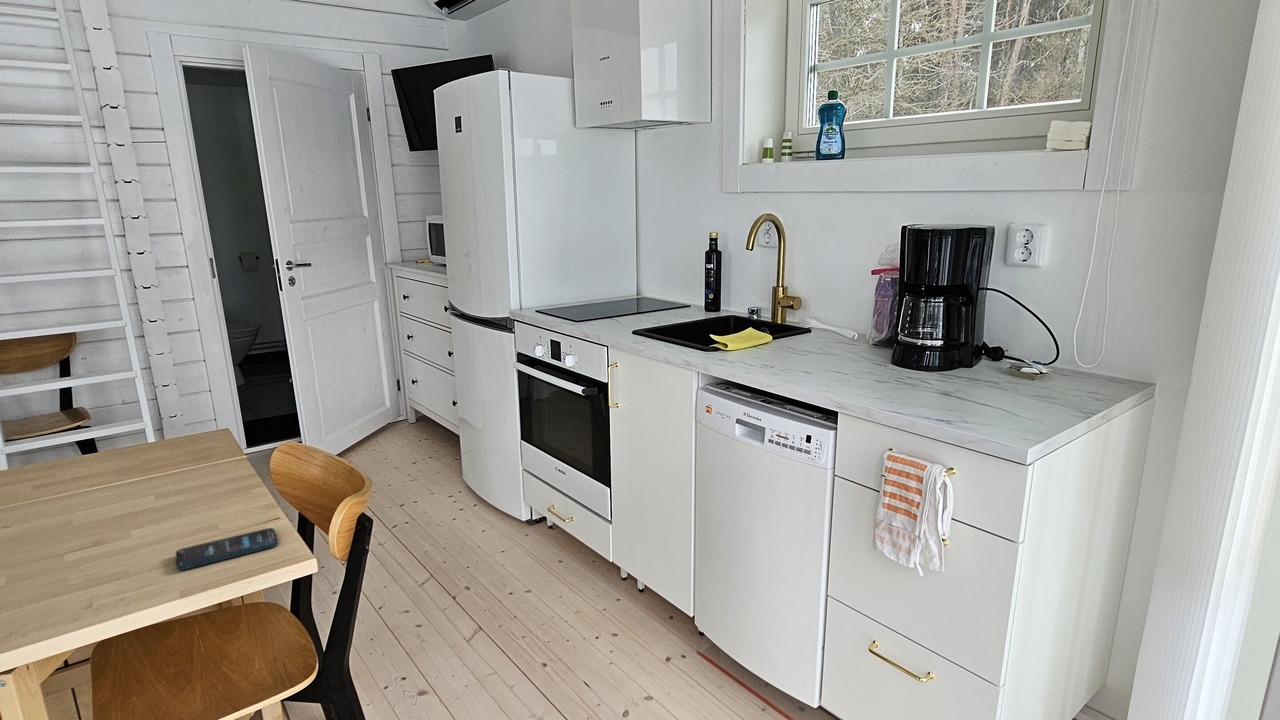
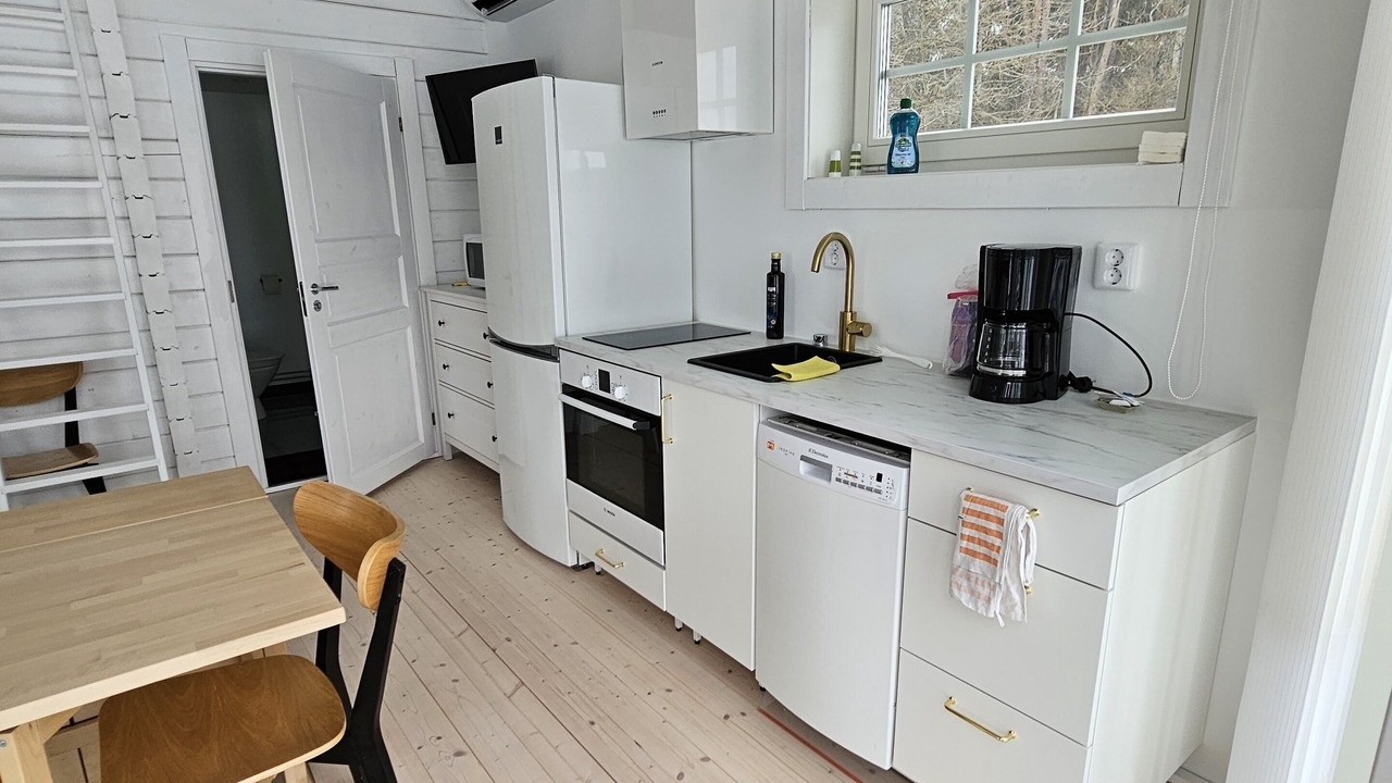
- smartphone [175,527,279,571]
